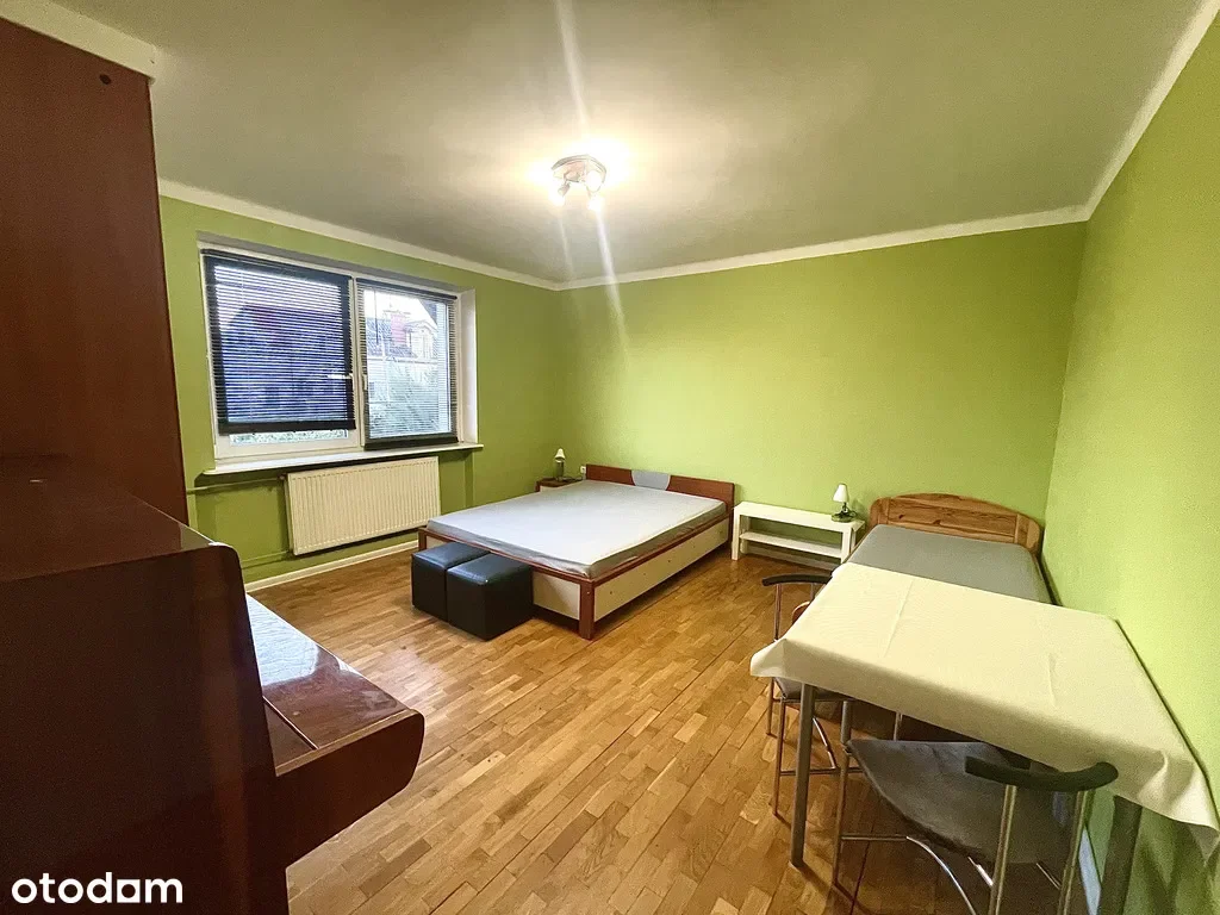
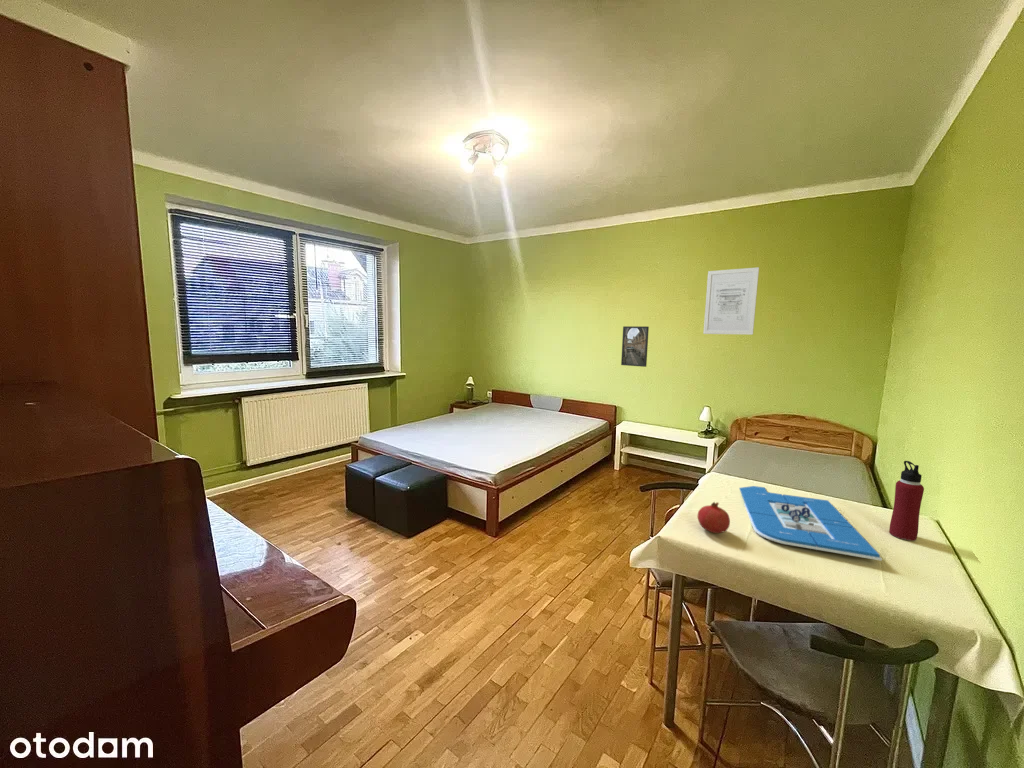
+ fruit [697,501,731,534]
+ board game [738,485,883,562]
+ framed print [620,325,650,368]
+ wall art [703,266,760,336]
+ water bottle [888,460,925,542]
